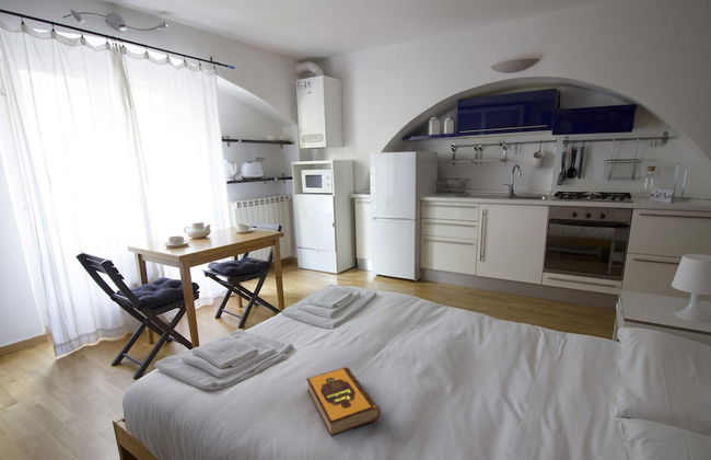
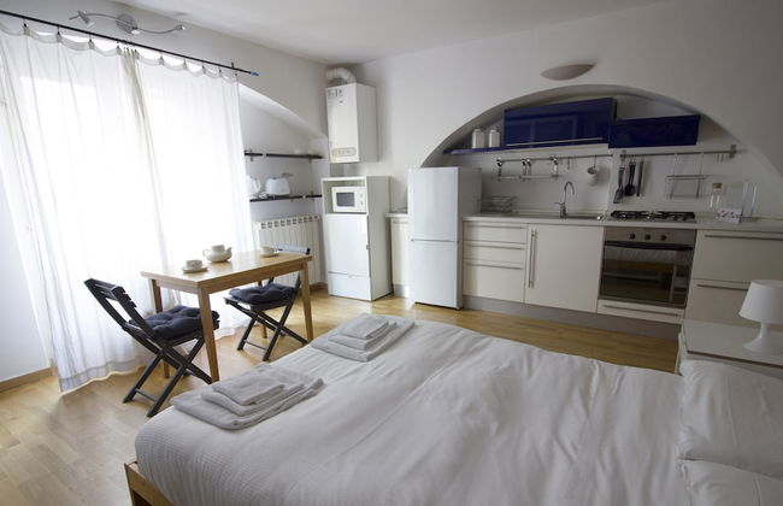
- hardback book [305,366,382,437]
